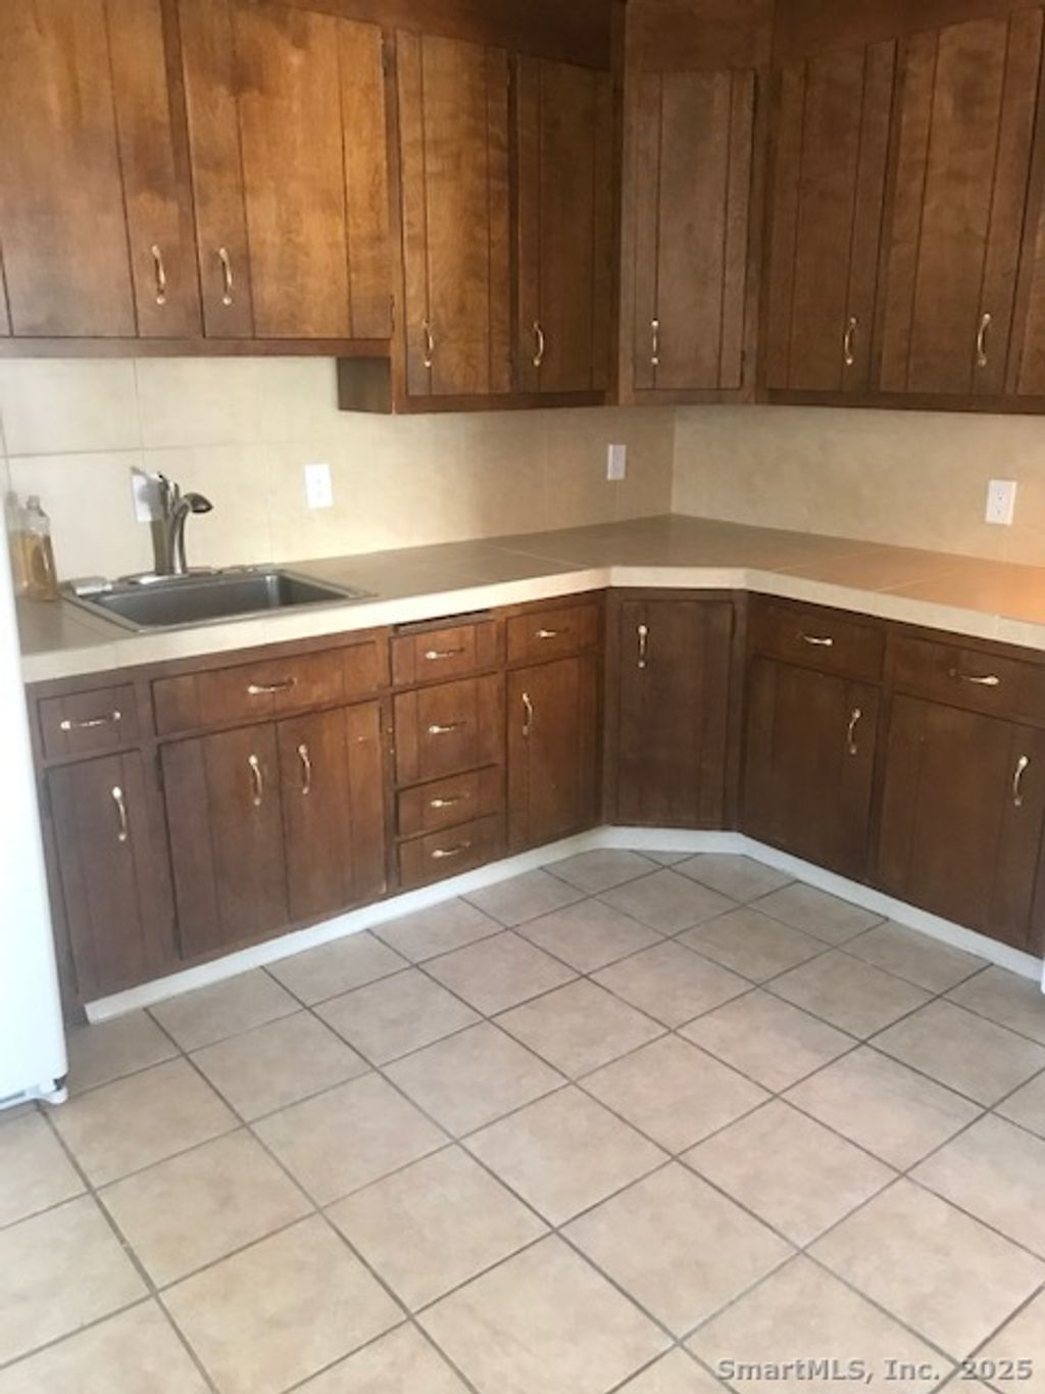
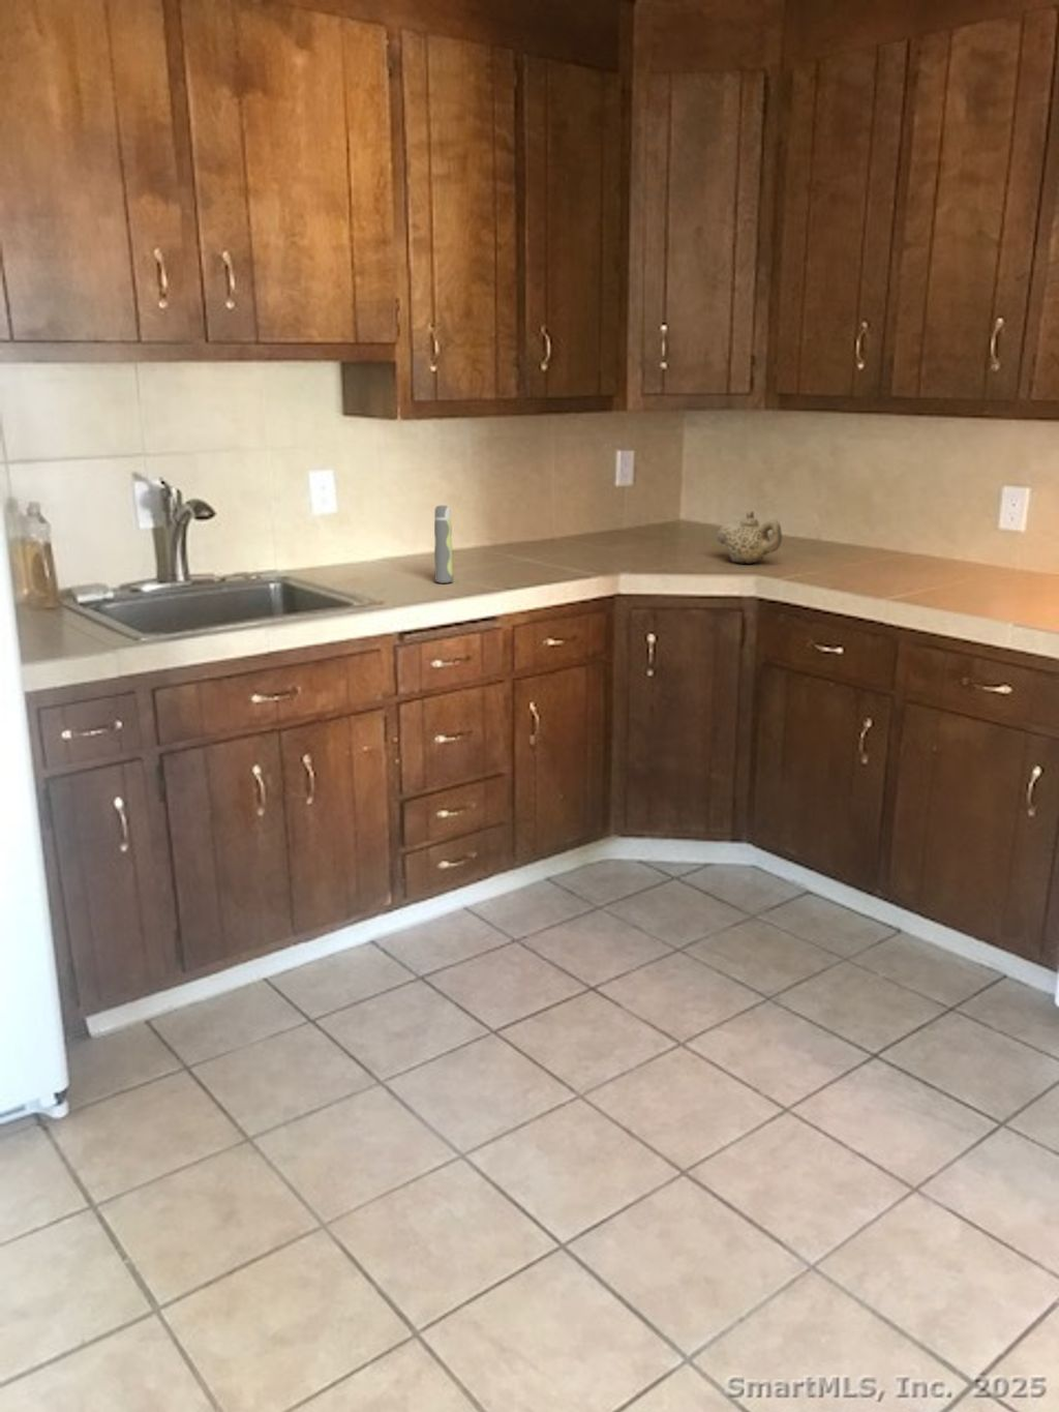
+ teapot [715,510,783,564]
+ spray bottle [434,505,454,584]
